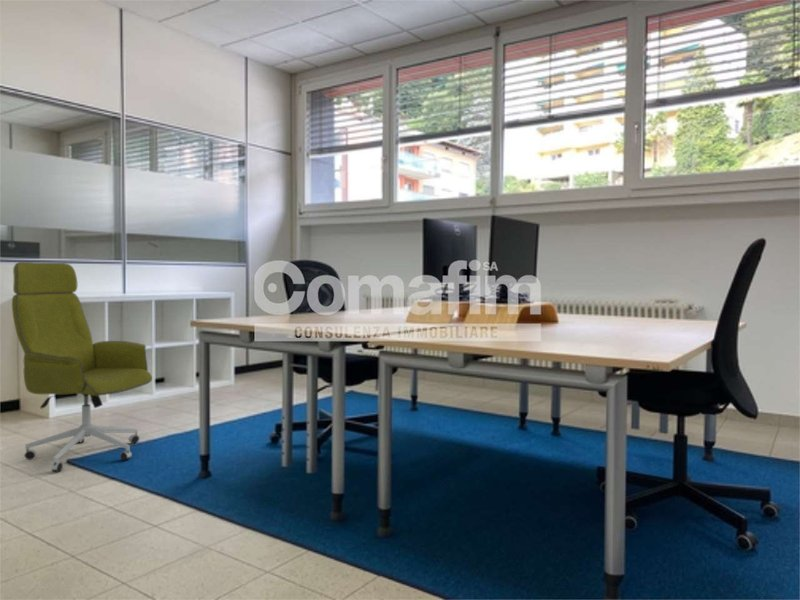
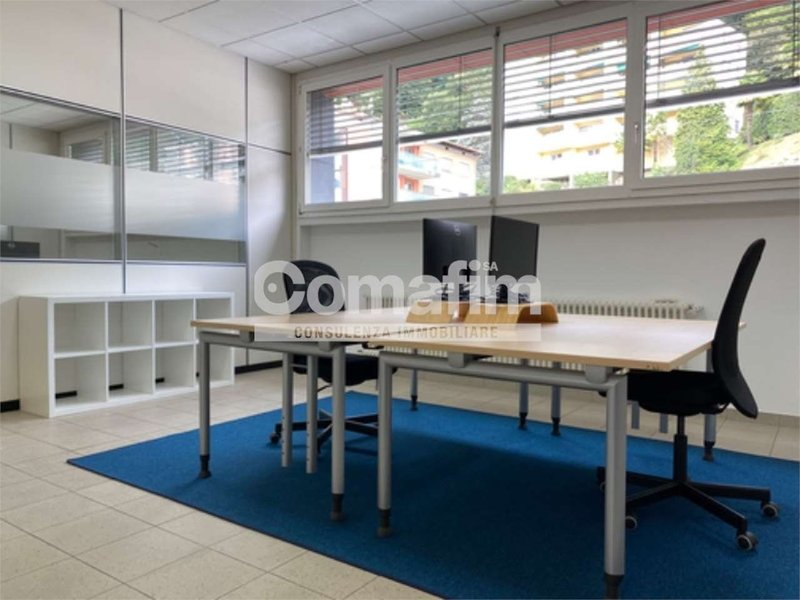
- office chair [11,261,153,473]
